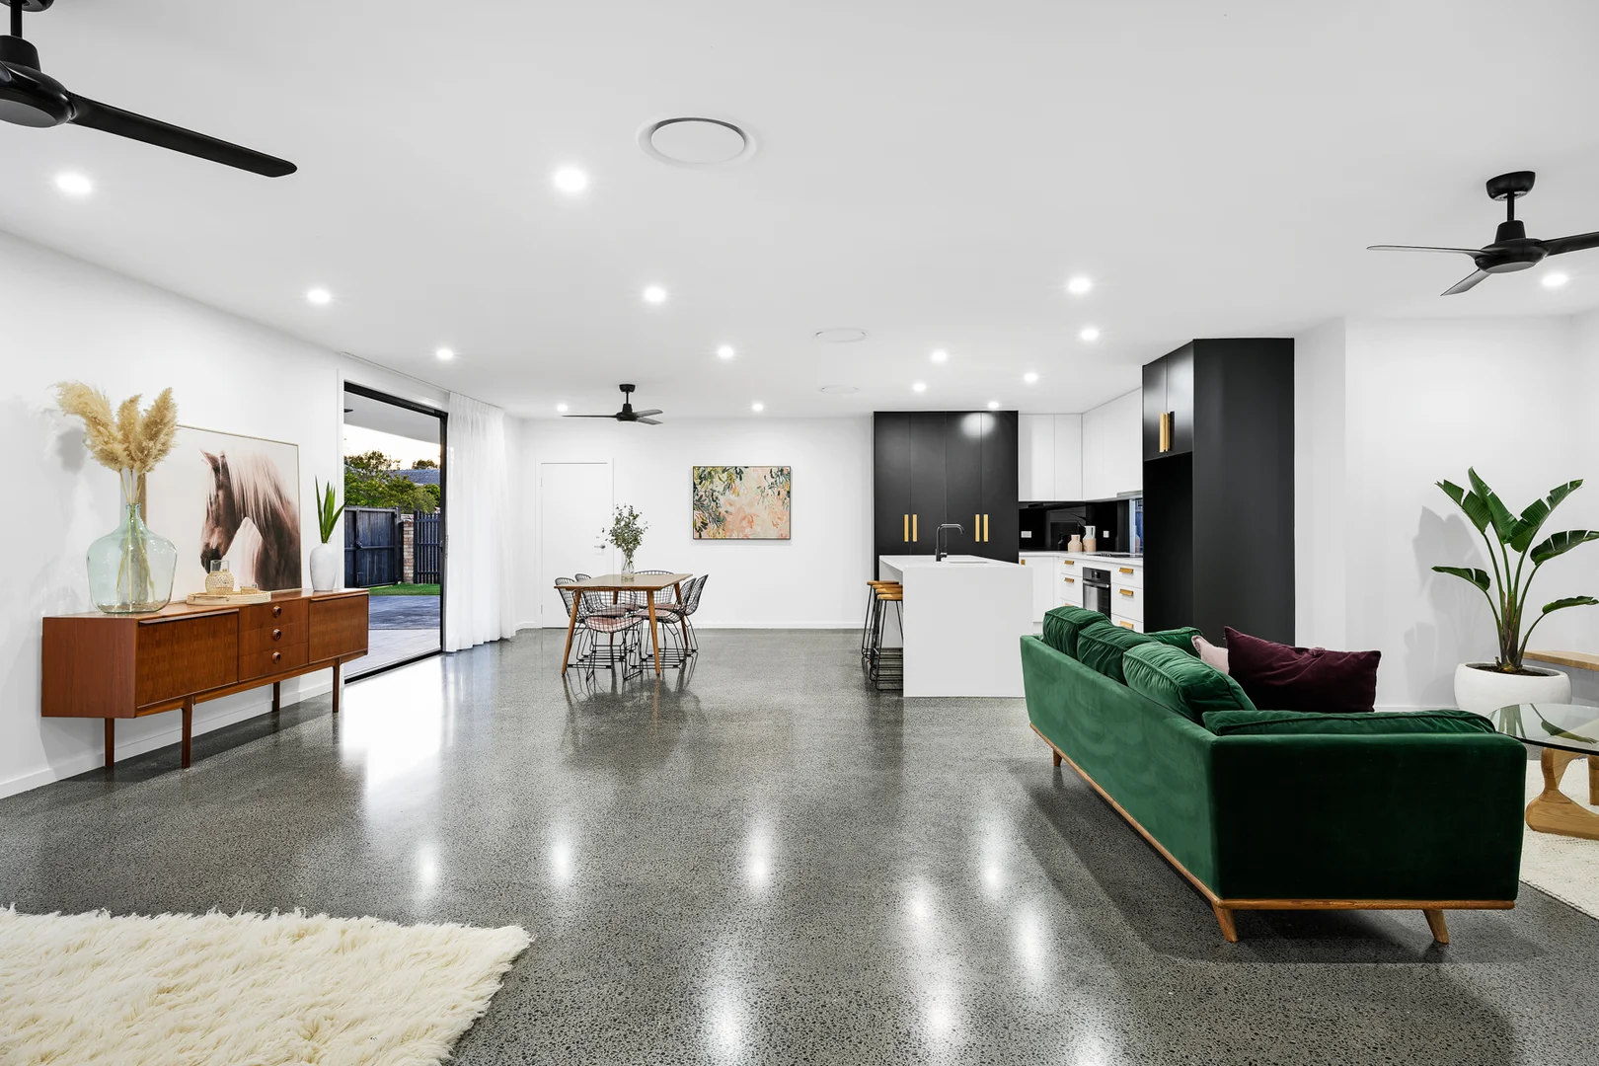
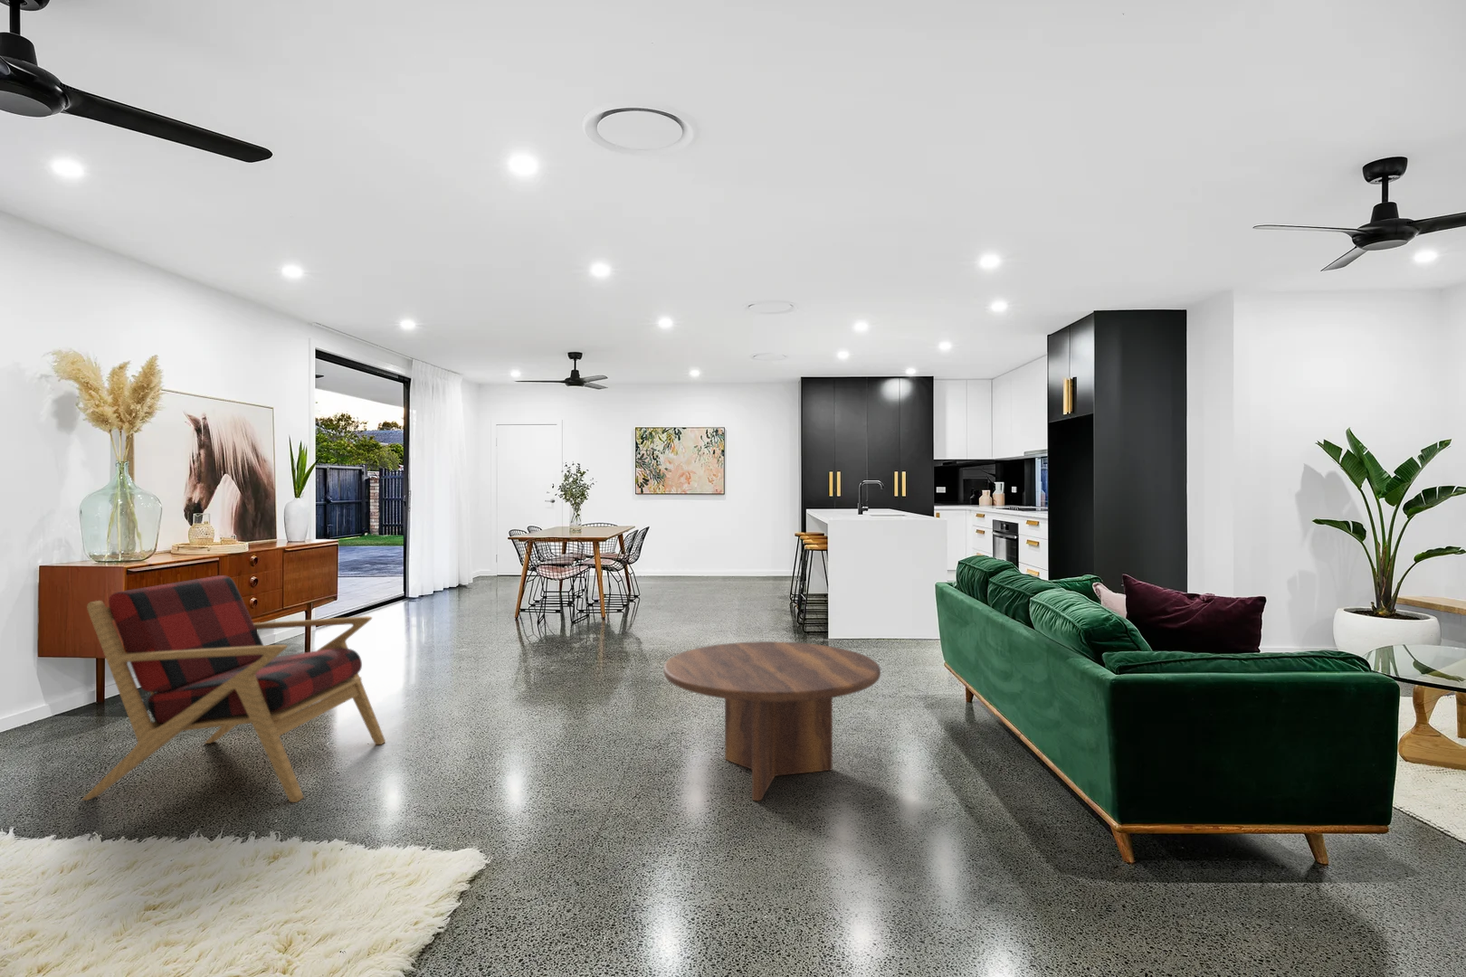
+ coffee table [662,640,881,801]
+ armchair [82,575,386,804]
